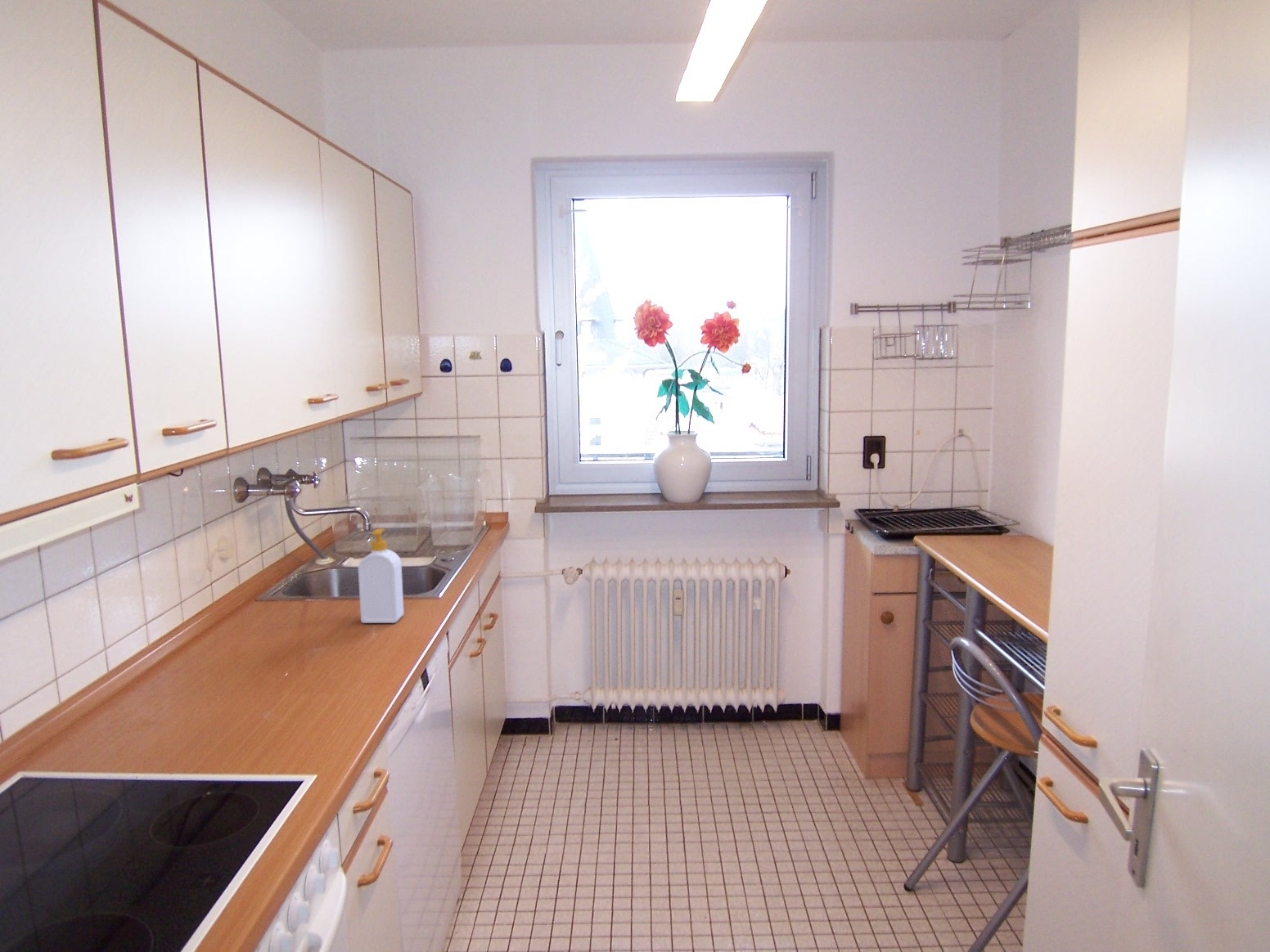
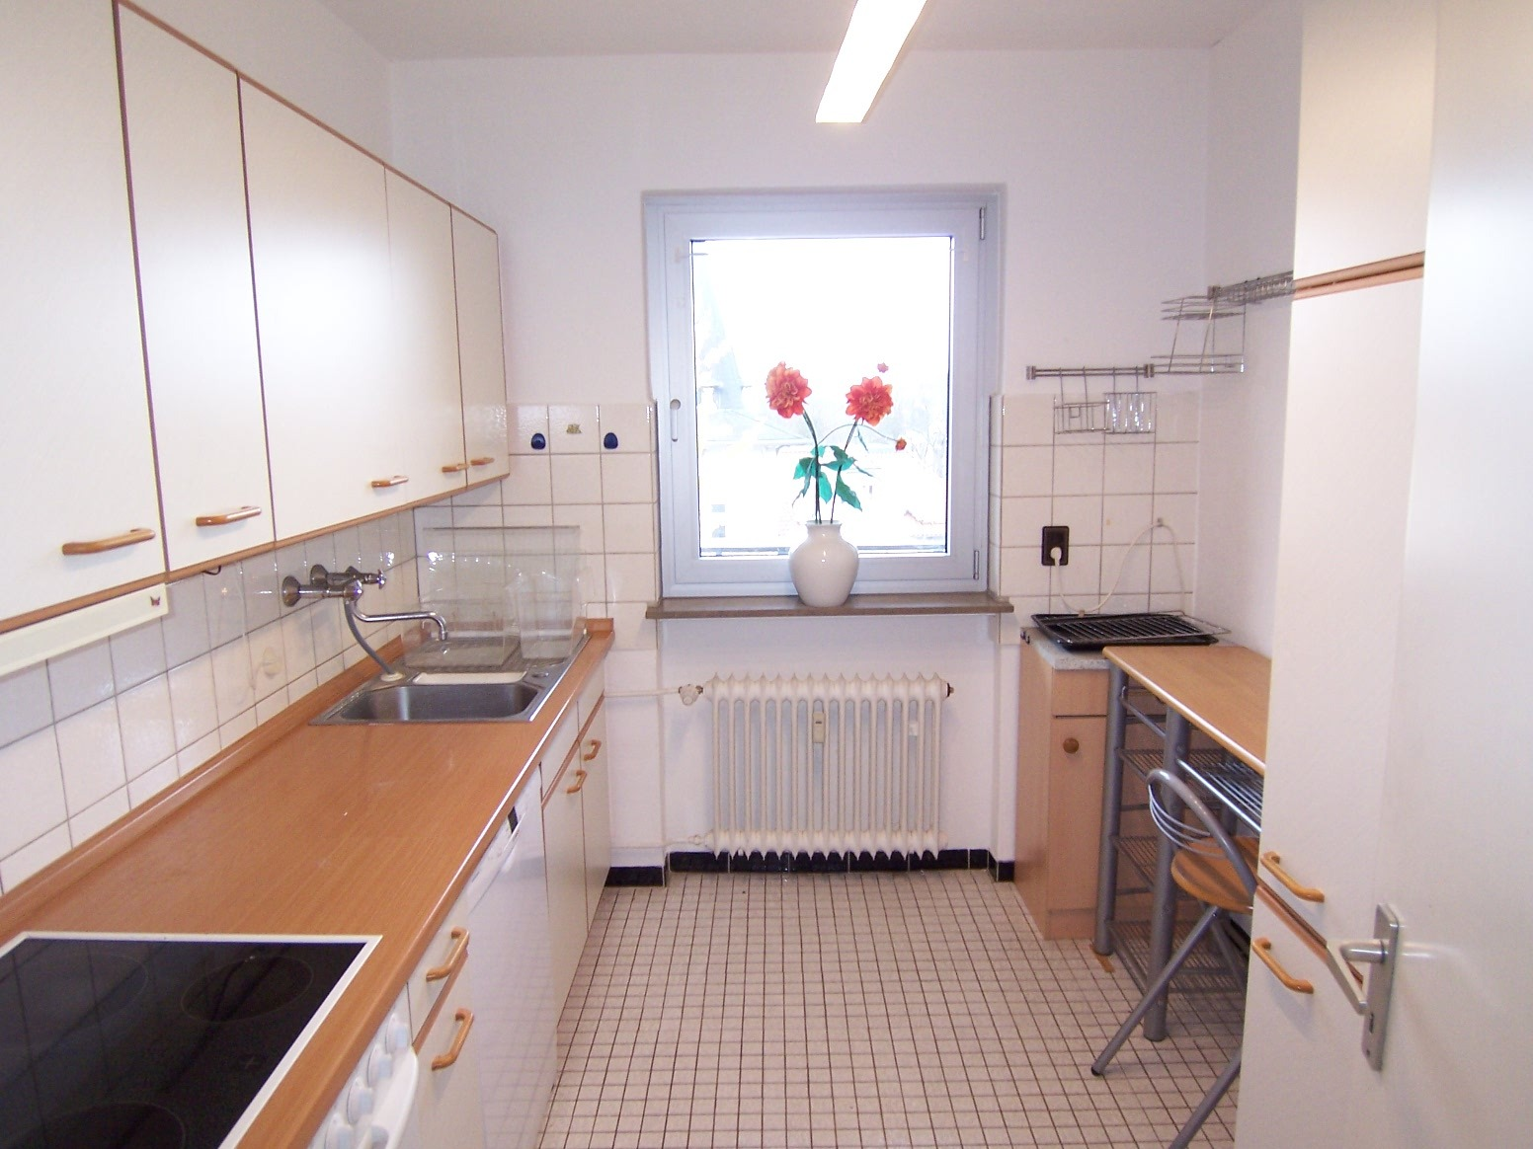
- soap bottle [358,528,404,624]
